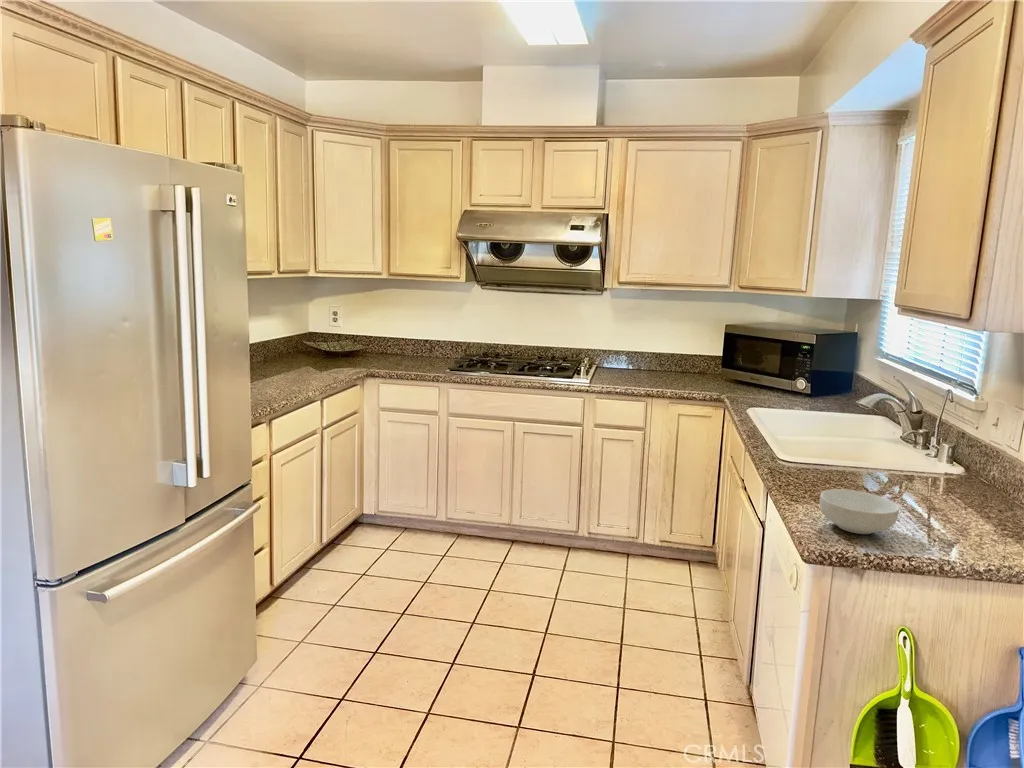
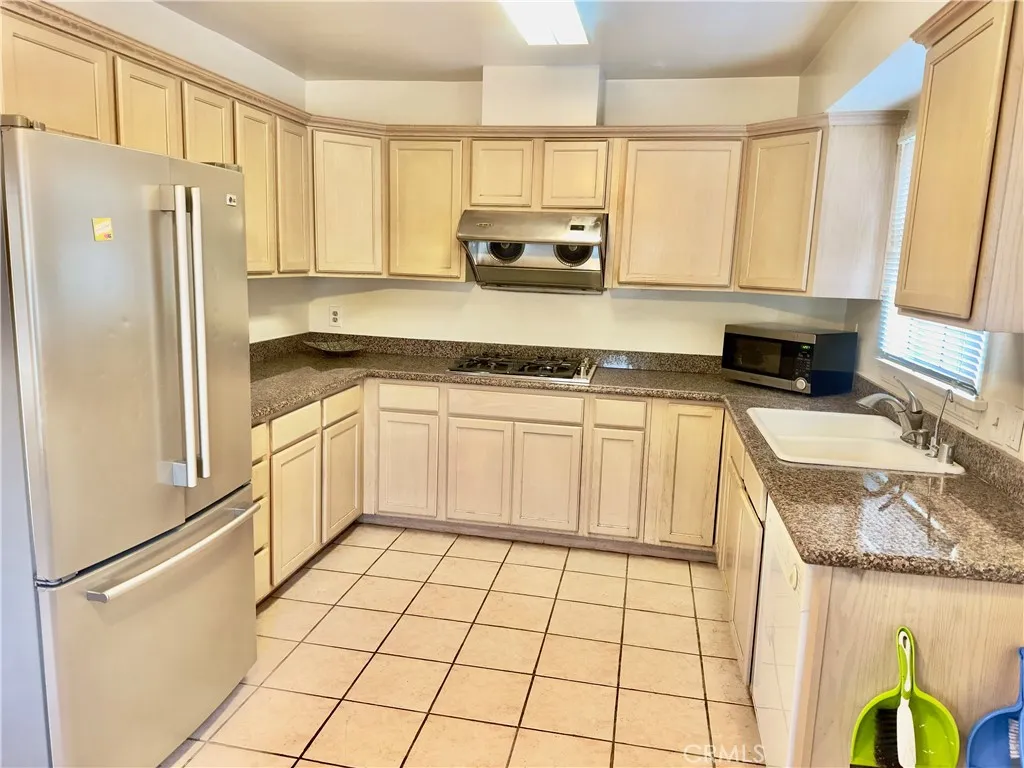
- cereal bowl [819,488,900,535]
